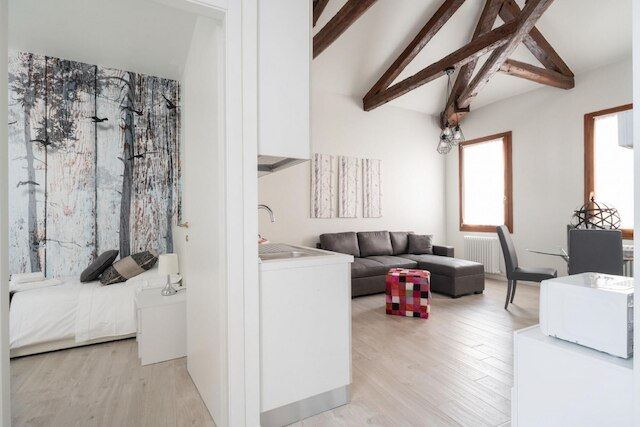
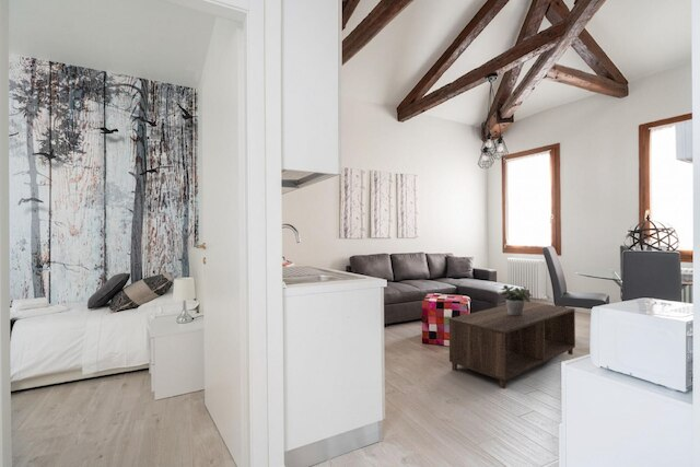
+ potted plant [500,284,534,316]
+ coffee table [448,300,576,389]
